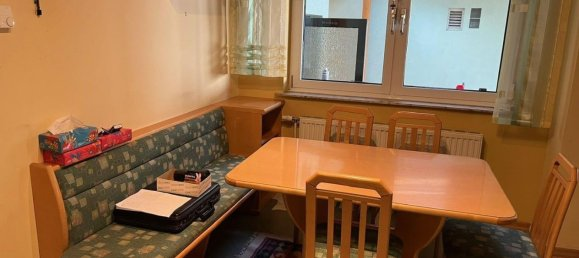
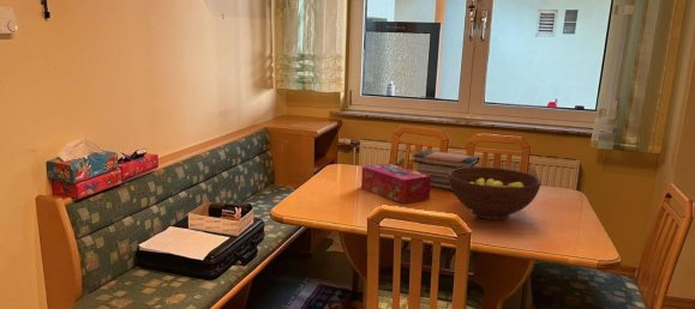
+ book stack [411,150,480,190]
+ fruit bowl [449,165,541,220]
+ tissue box [360,163,431,205]
